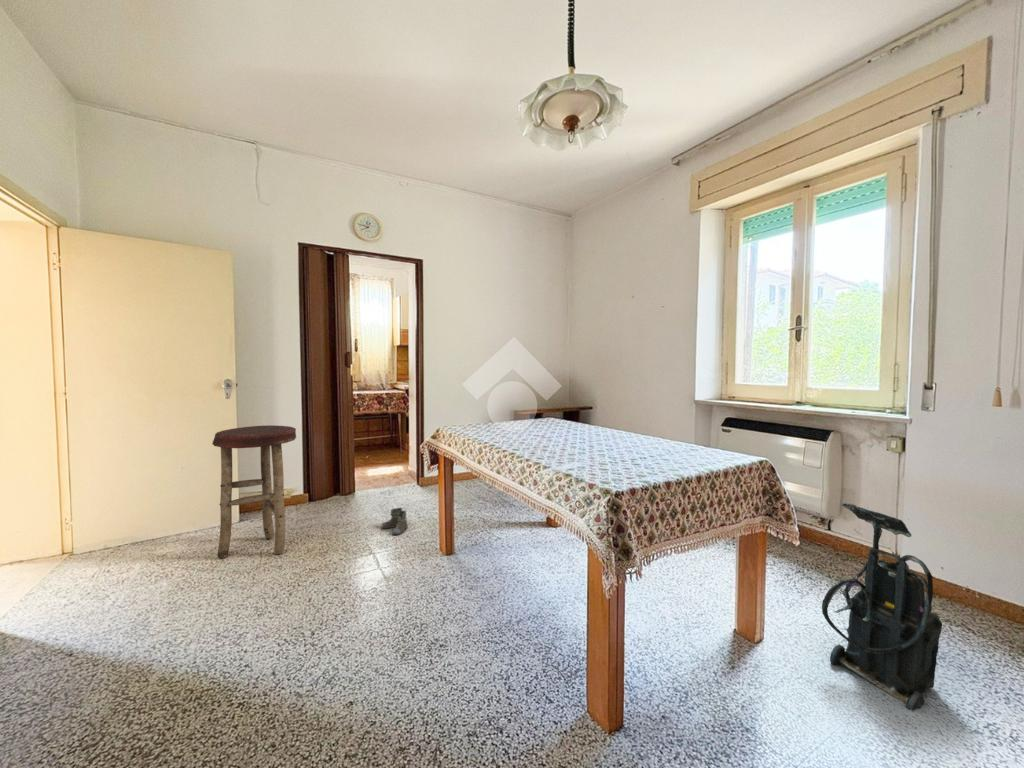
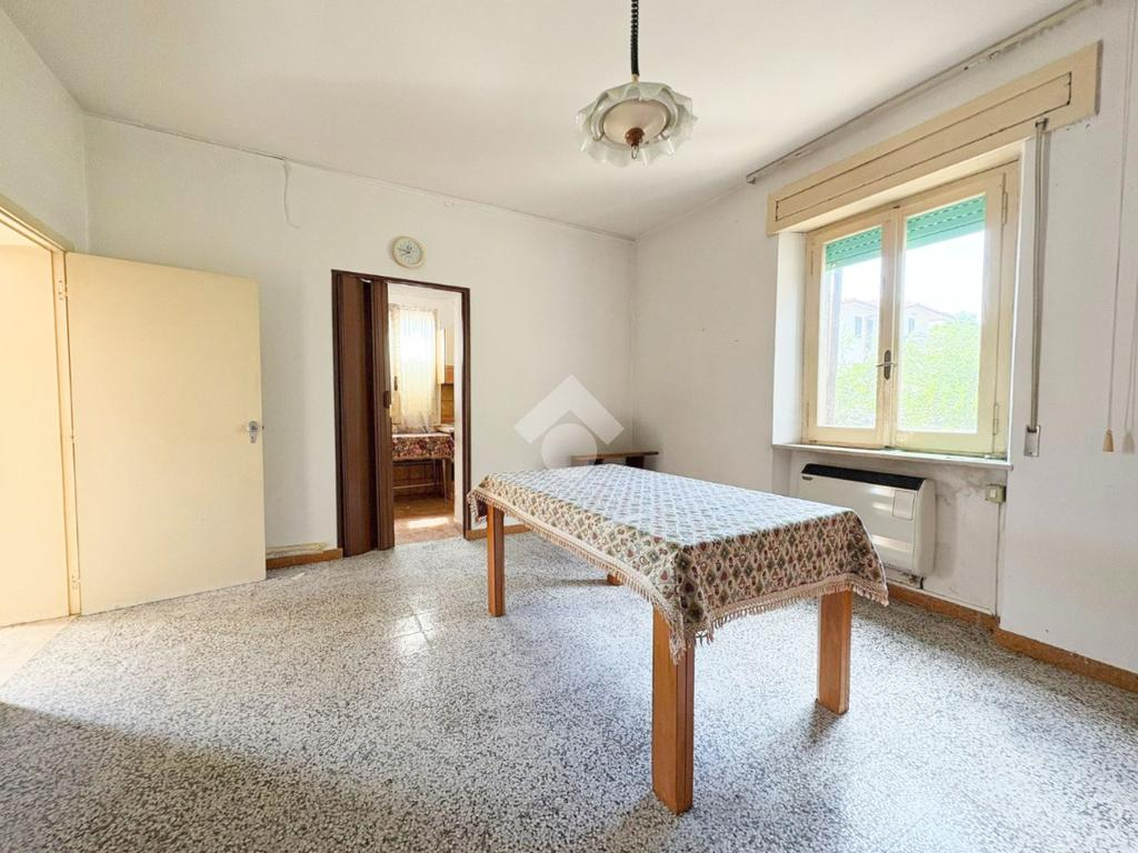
- boots [380,507,411,536]
- vacuum cleaner [821,502,943,712]
- stool [211,424,297,559]
